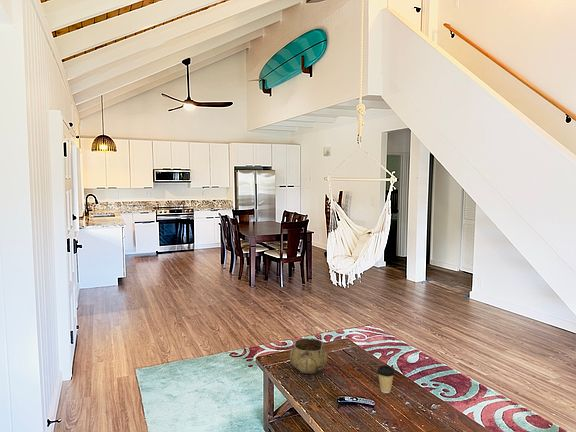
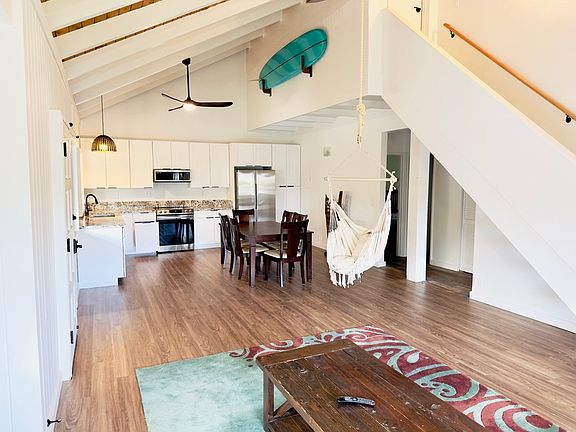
- decorative bowl [289,337,328,374]
- coffee cup [376,364,396,394]
